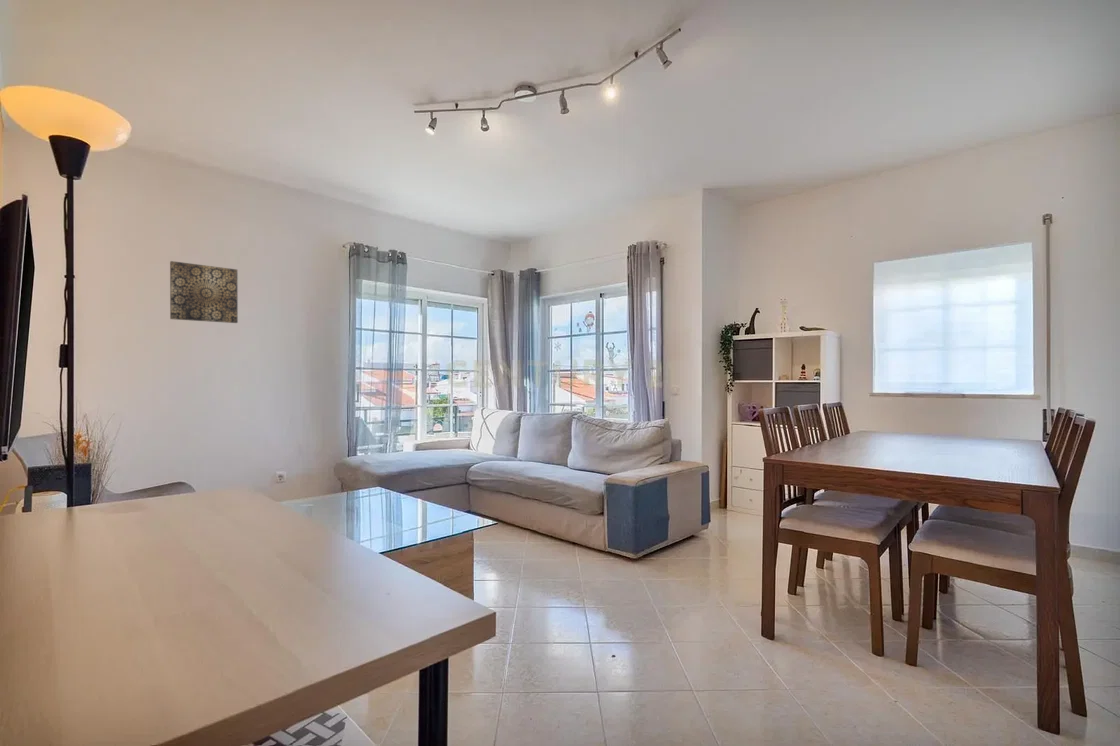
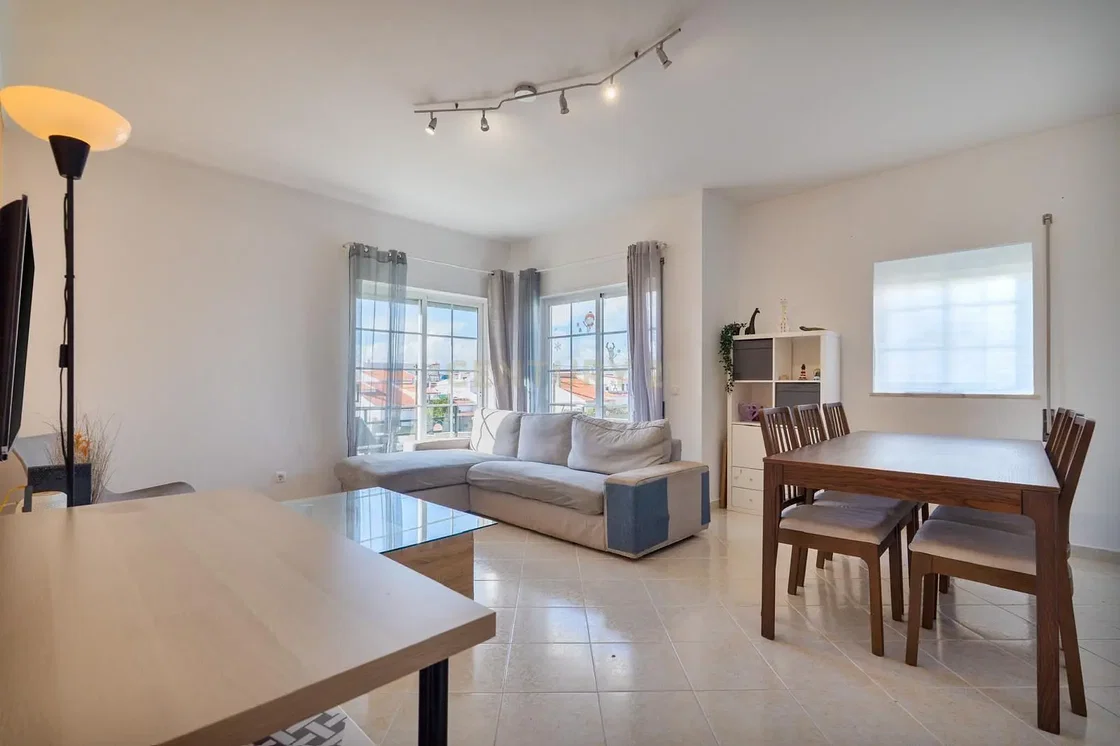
- wall art [169,260,239,324]
